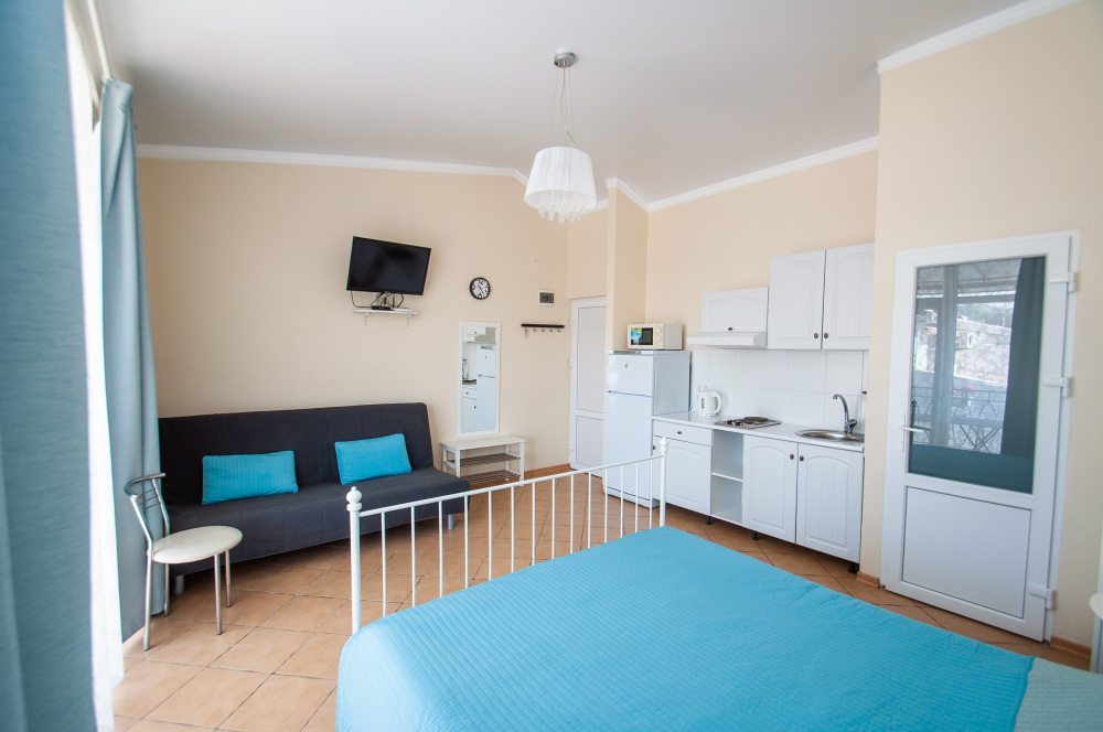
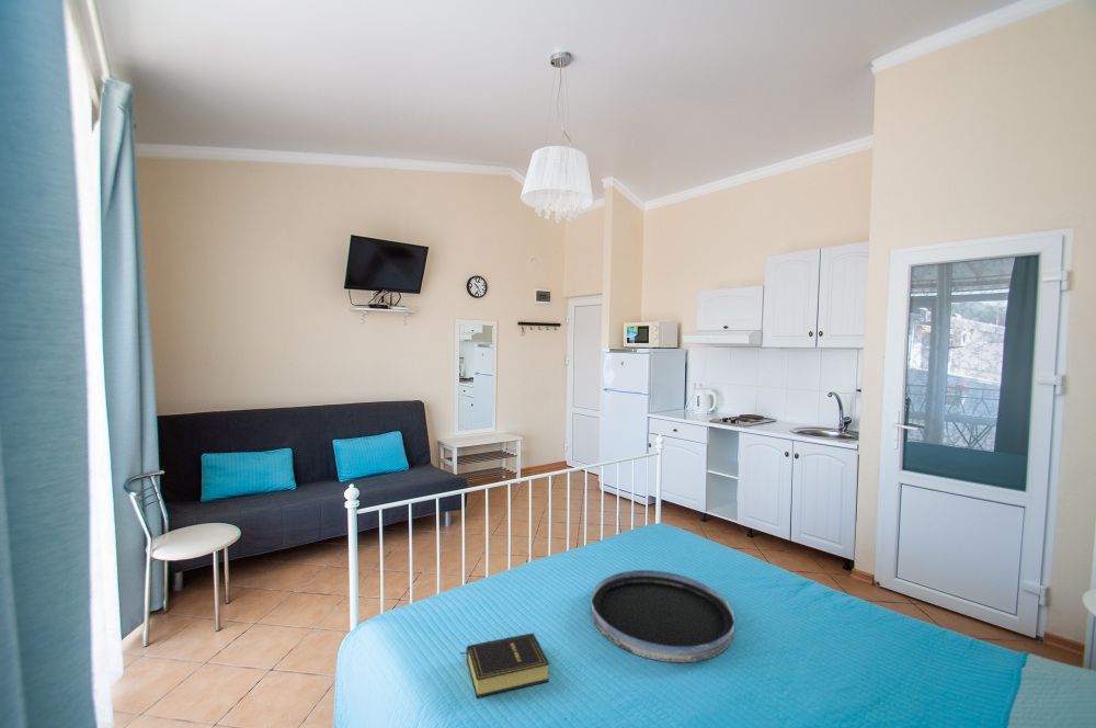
+ tray [591,569,735,663]
+ book [458,632,550,699]
